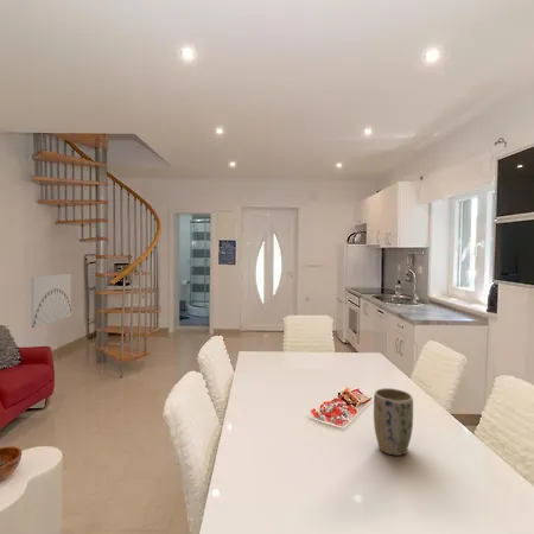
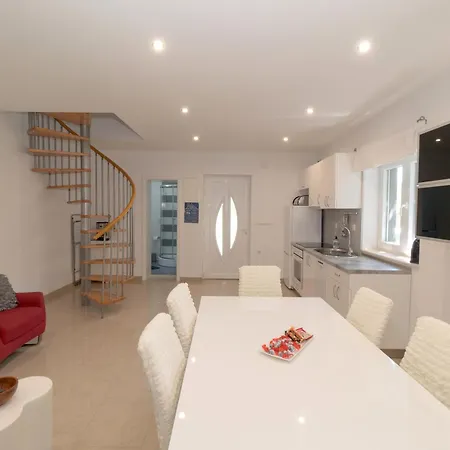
- wall art [30,273,72,329]
- plant pot [373,387,414,457]
